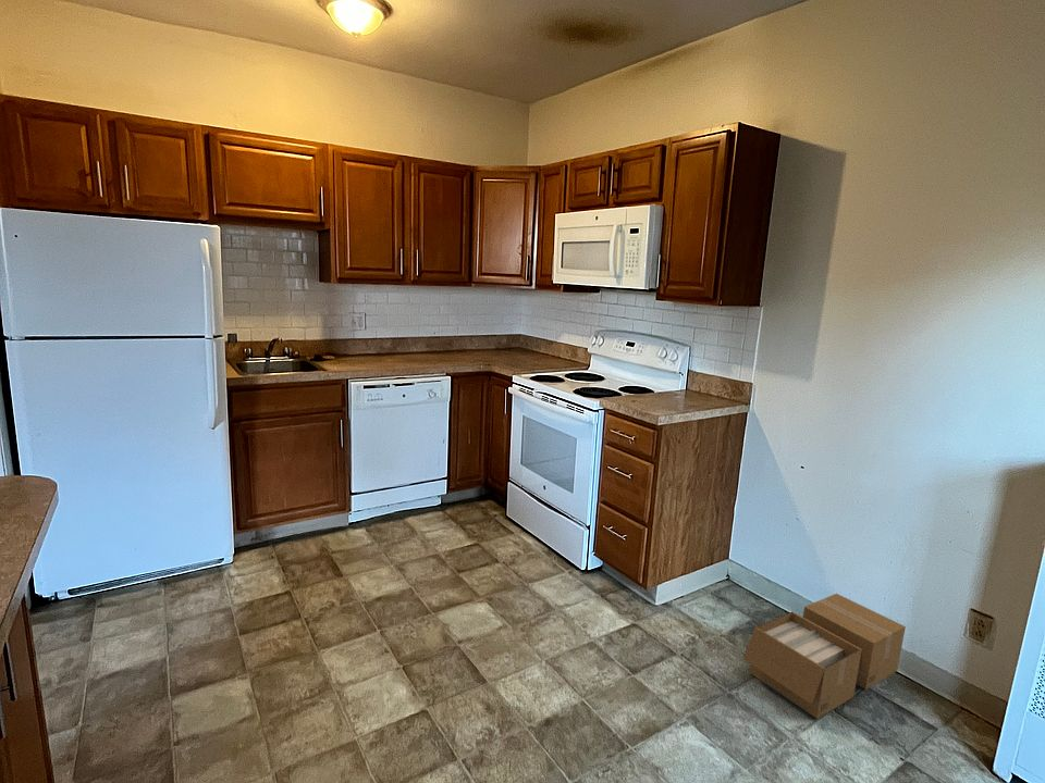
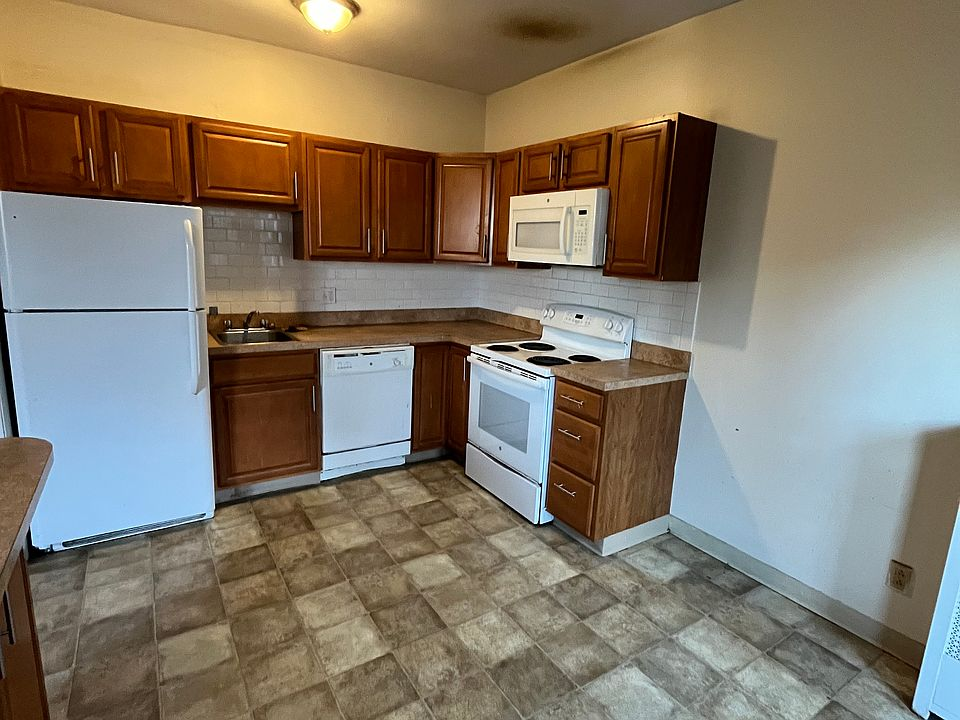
- cardboard box [743,593,907,720]
